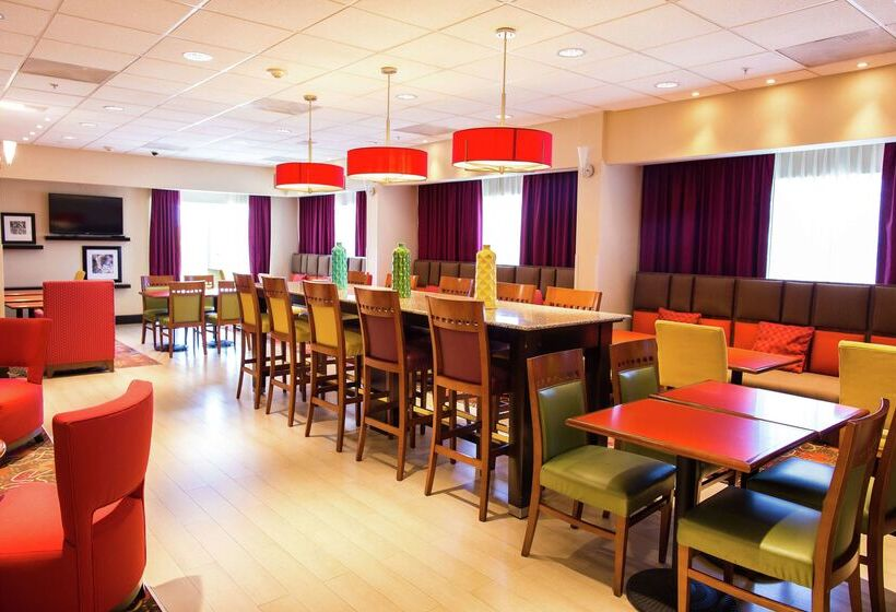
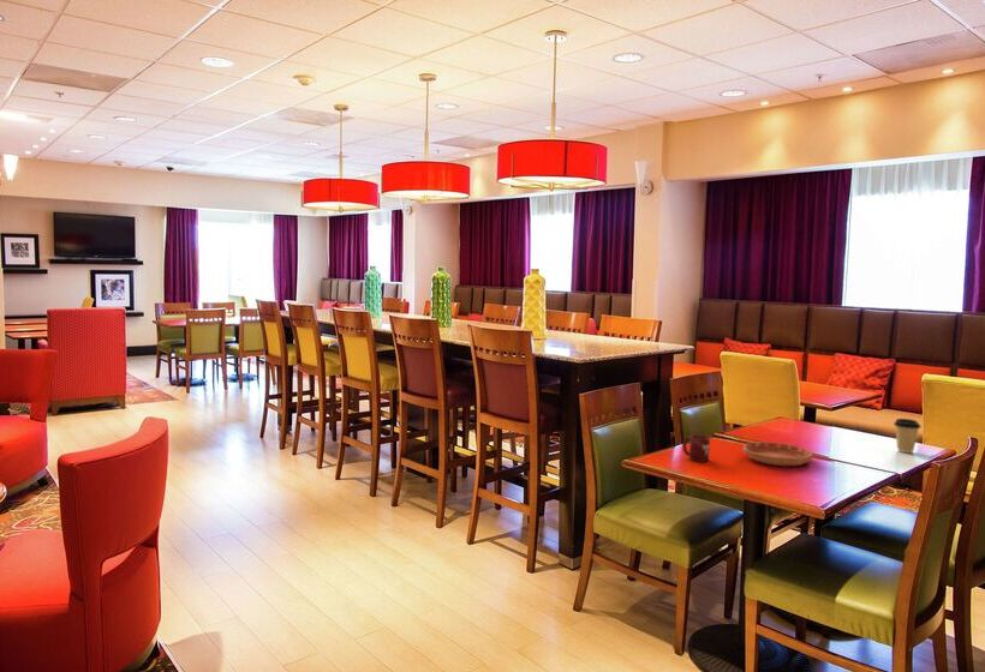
+ coffee cup [893,418,921,454]
+ saucer [742,442,813,467]
+ cup [681,433,711,463]
